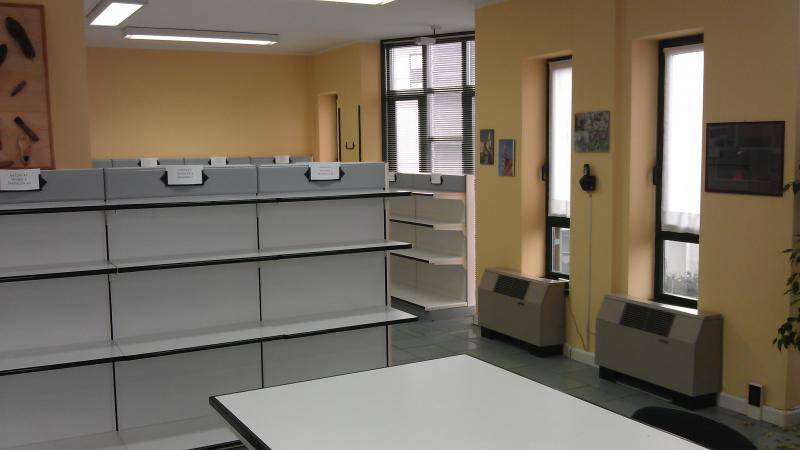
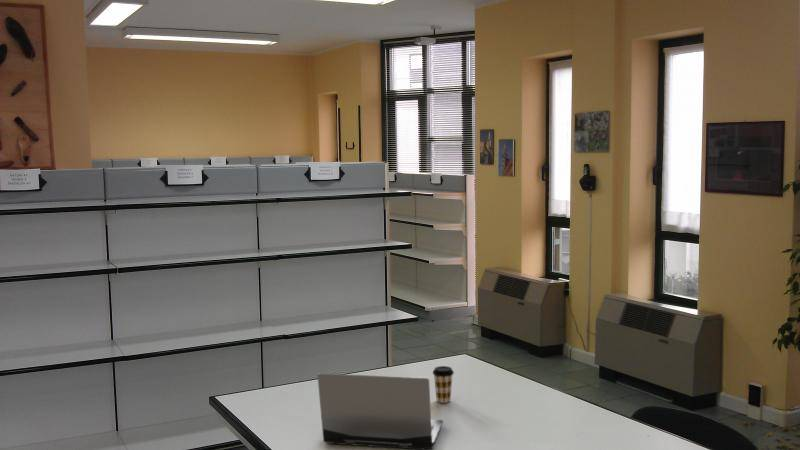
+ laptop computer [316,372,444,450]
+ coffee cup [432,365,455,404]
